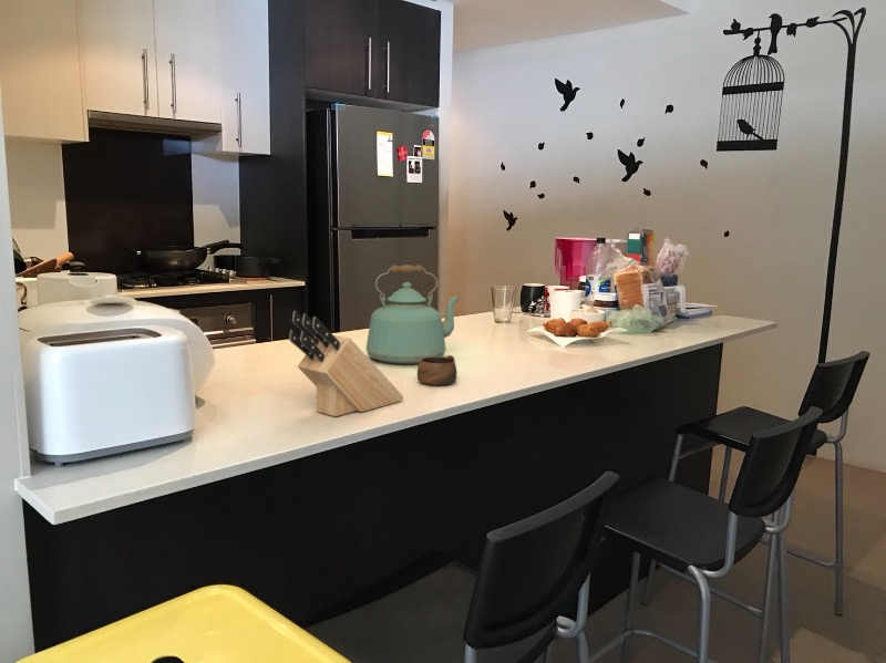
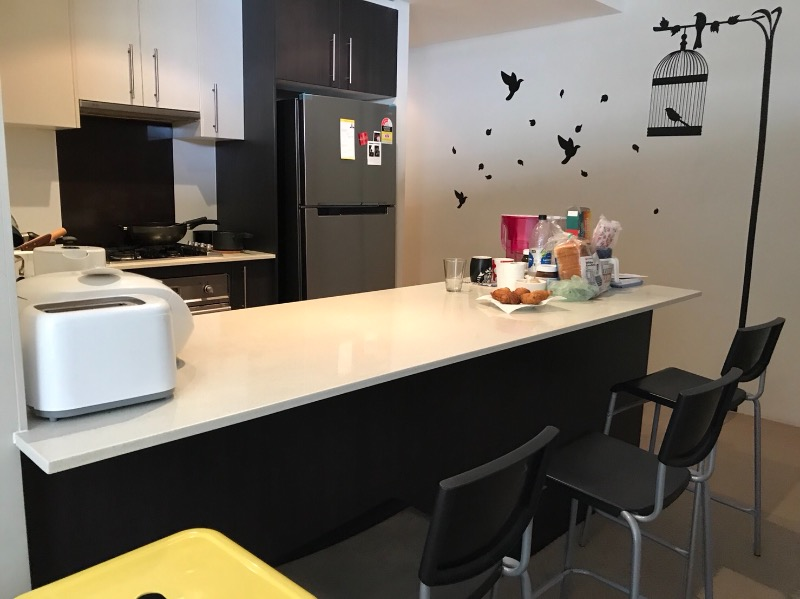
- knife block [288,310,404,417]
- kettle [364,263,461,365]
- cup [416,354,457,386]
